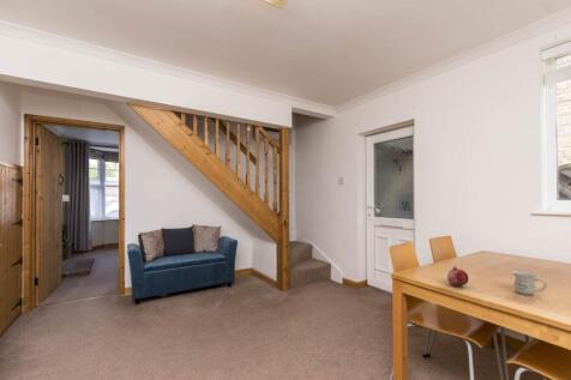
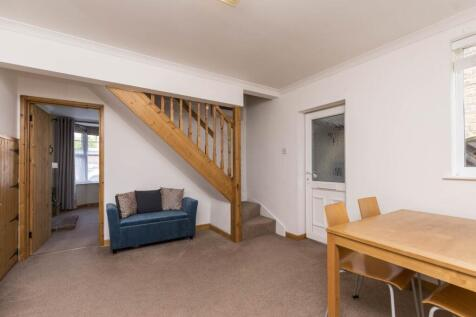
- fruit [446,266,469,288]
- mug [511,270,548,296]
